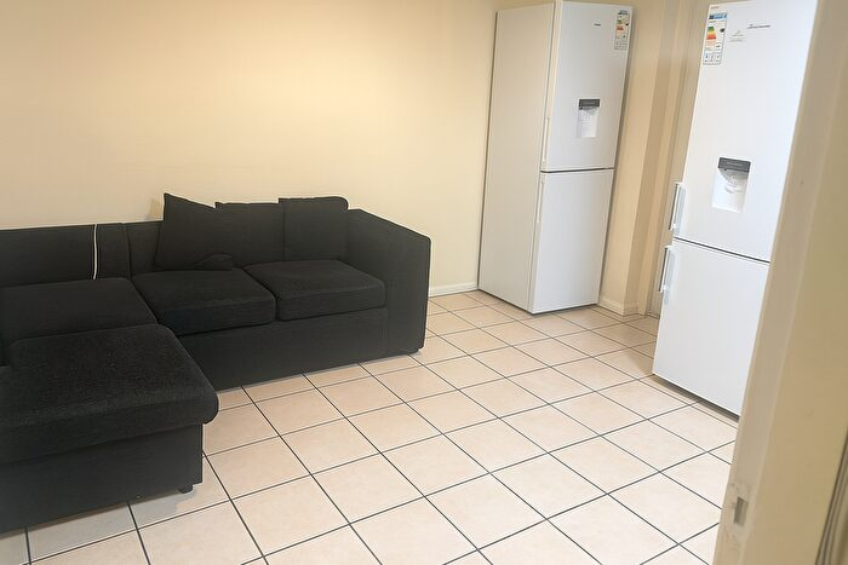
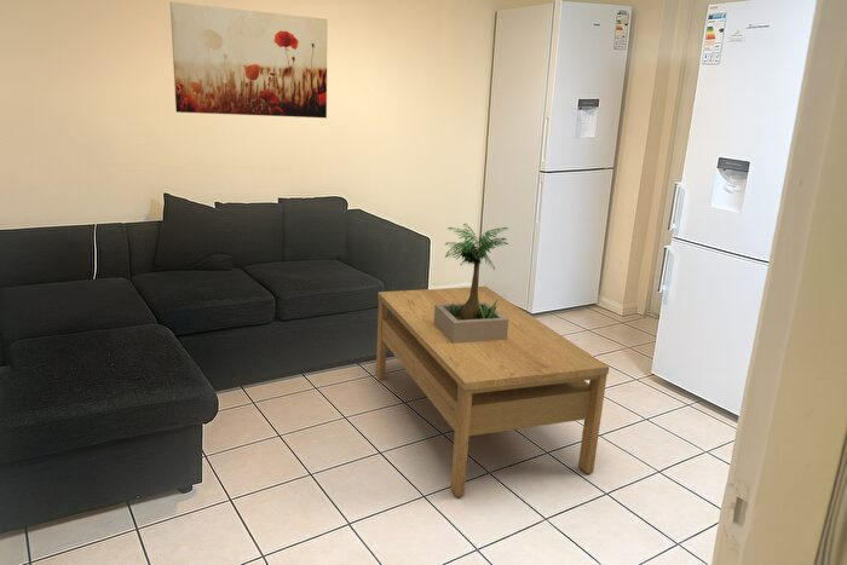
+ coffee table [375,286,610,497]
+ potted plant [434,223,509,344]
+ wall art [169,1,329,119]
